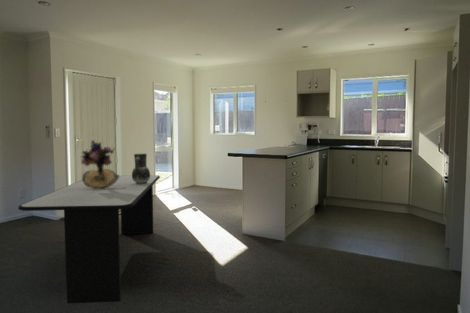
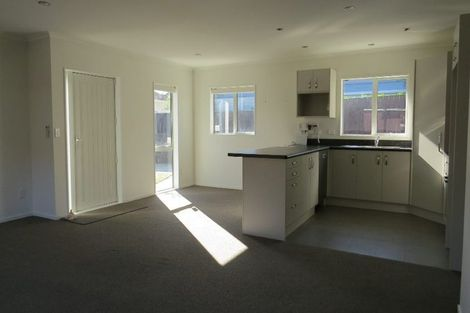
- dining table [17,174,161,305]
- ceramic jug [131,153,151,184]
- bouquet [79,139,121,190]
